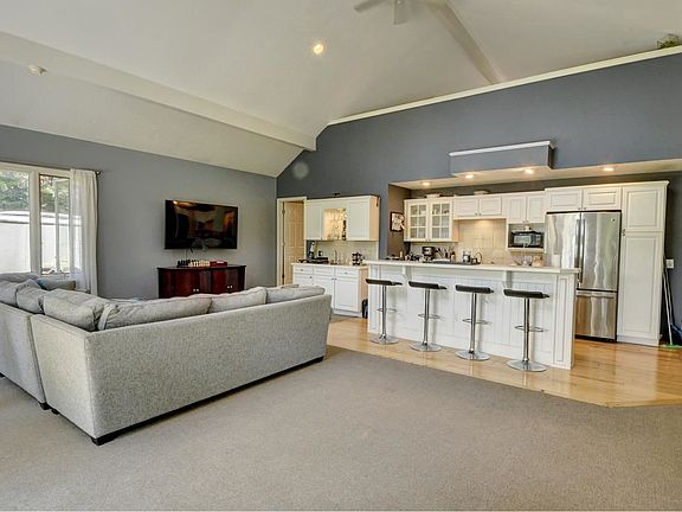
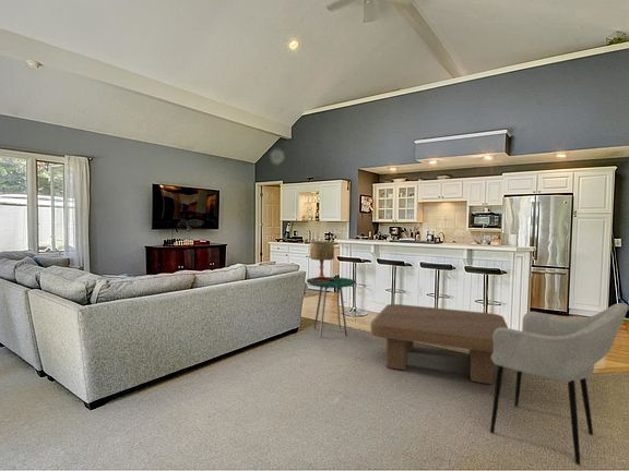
+ side table [306,276,357,338]
+ table lamp [309,240,335,282]
+ armchair [489,302,629,466]
+ coffee table [370,303,509,385]
